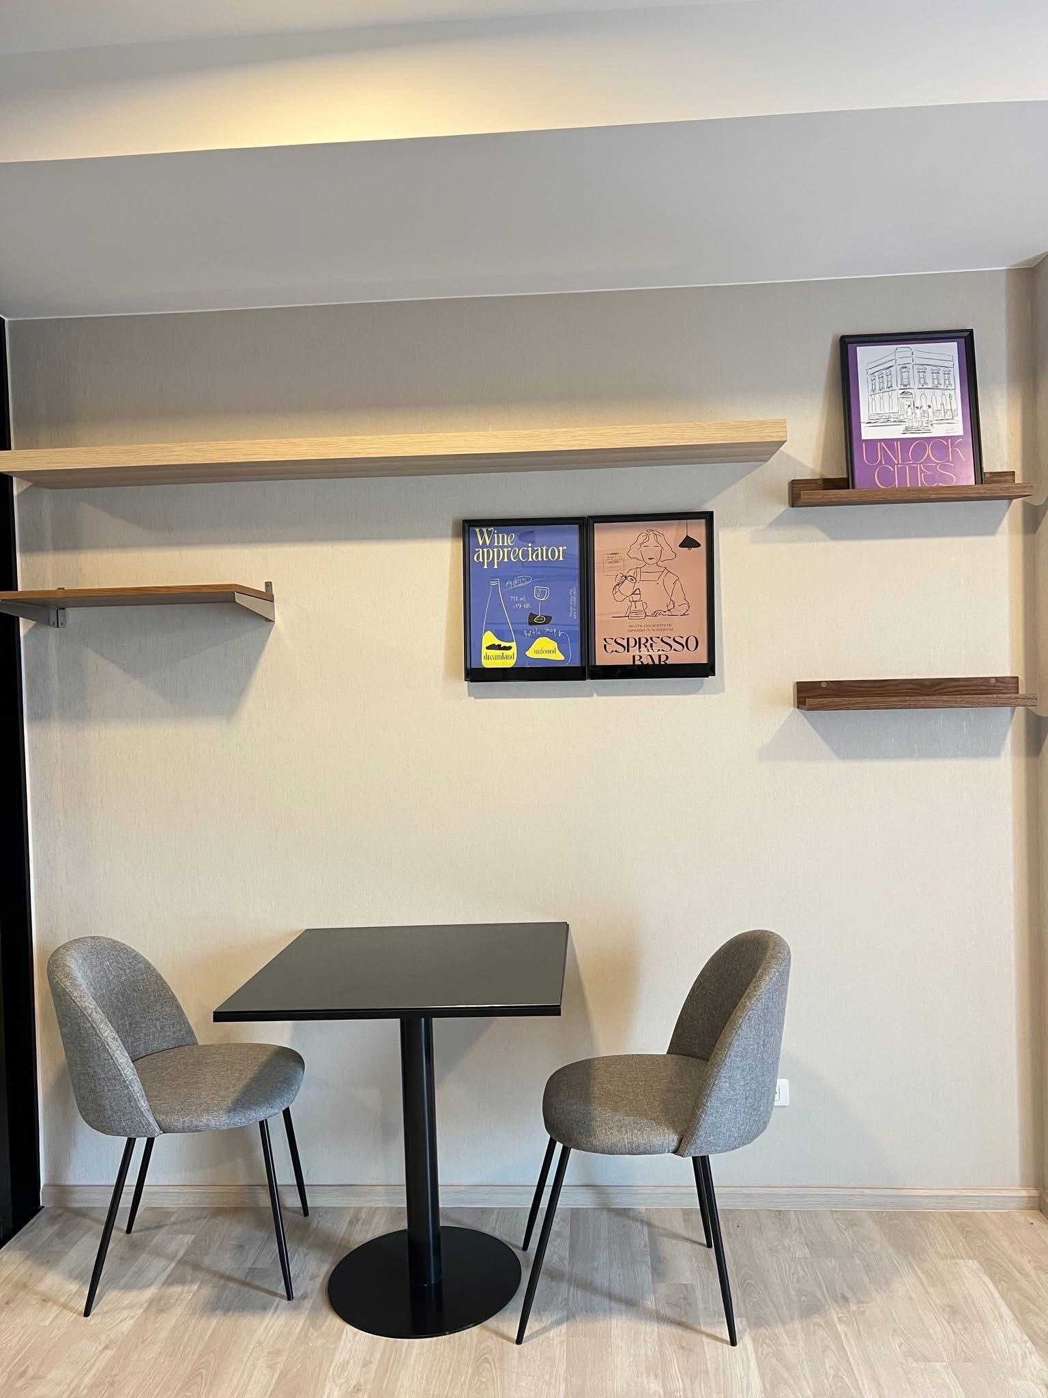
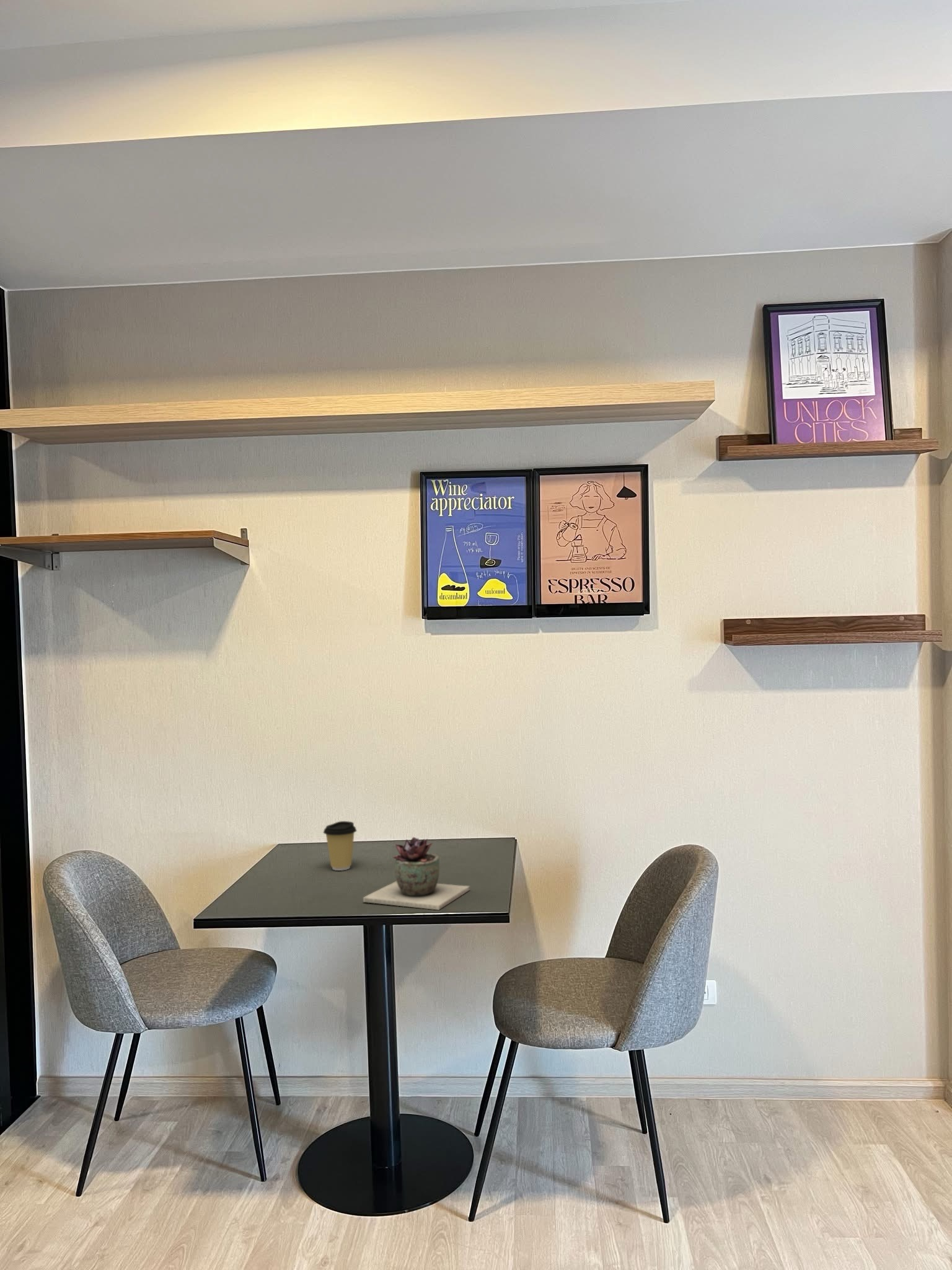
+ coffee cup [322,820,358,871]
+ succulent plant [363,837,470,910]
